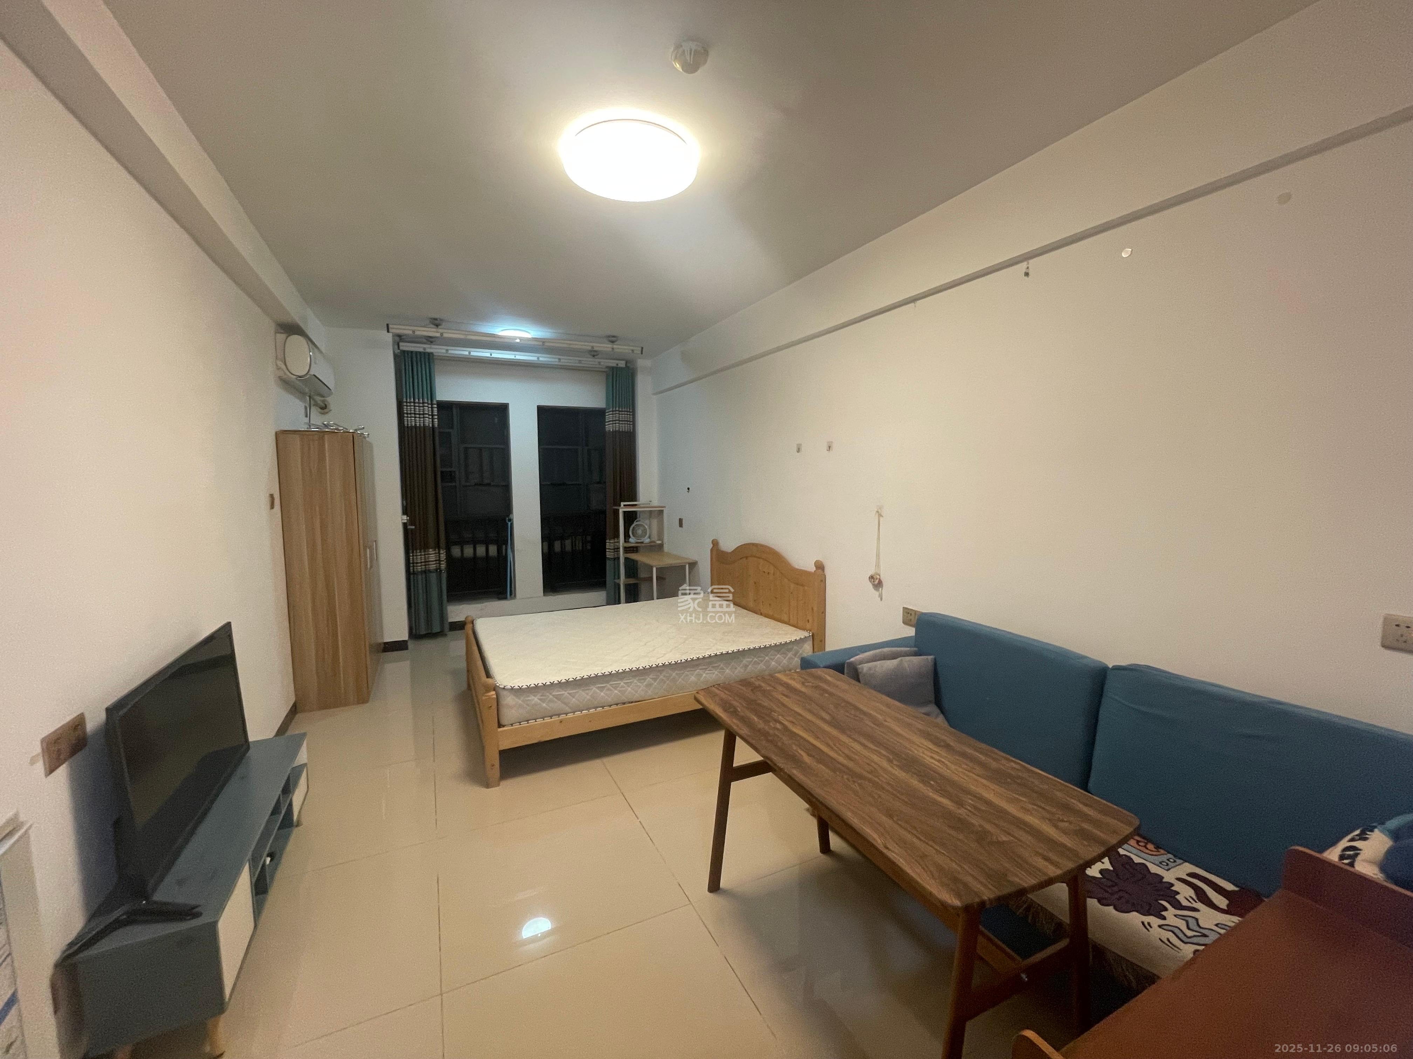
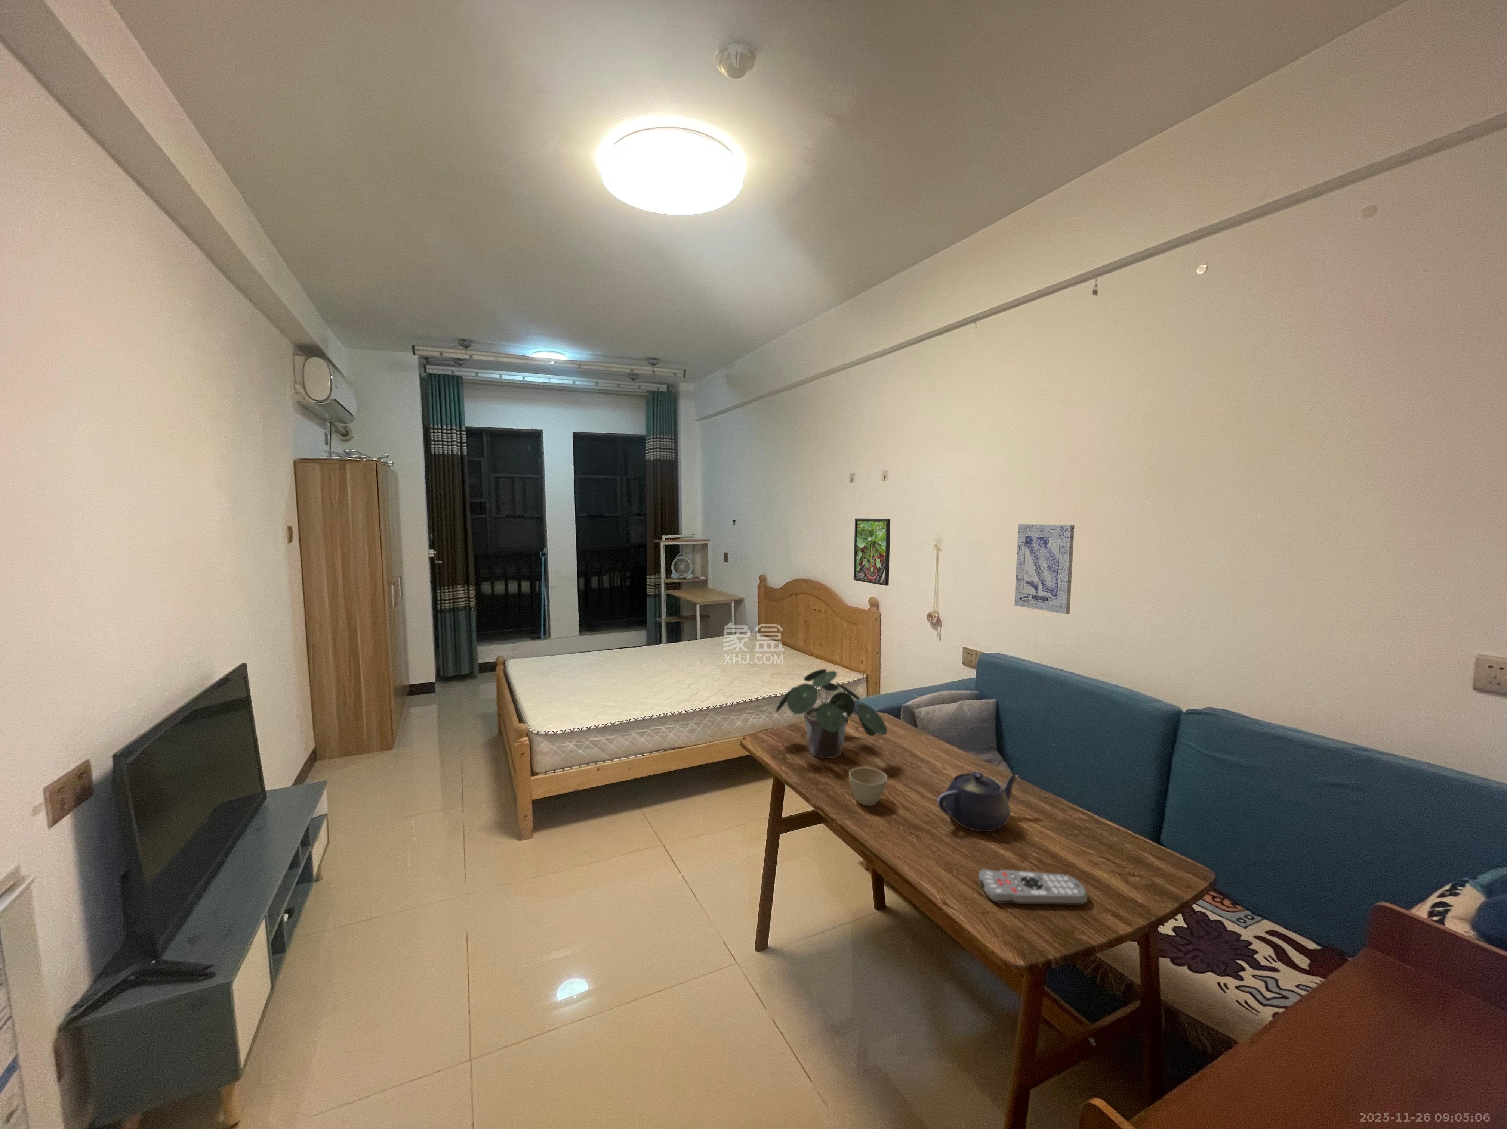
+ remote control [979,869,1088,905]
+ flower pot [848,767,888,806]
+ wall art [1015,523,1075,614]
+ teapot [937,771,1019,833]
+ potted plant [776,669,888,759]
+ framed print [853,518,891,586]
